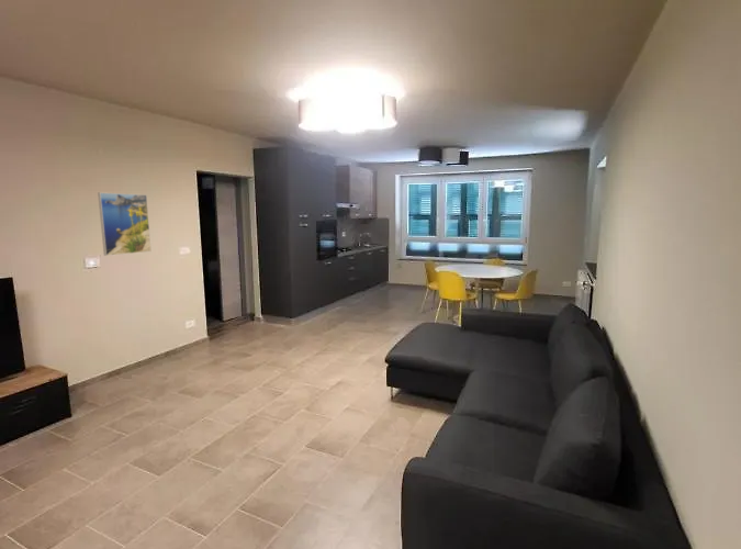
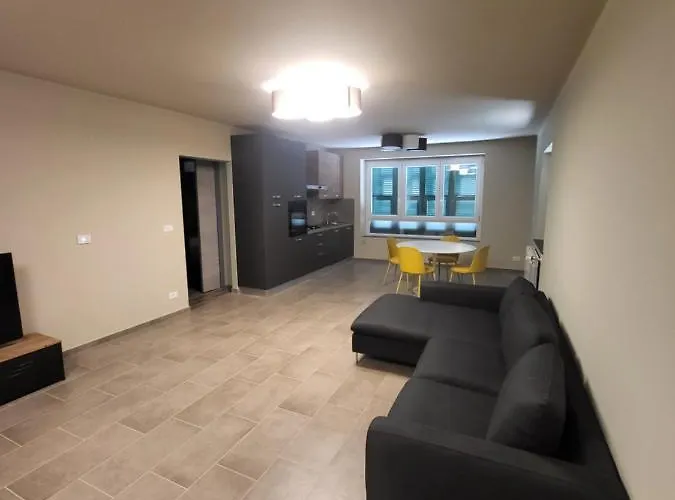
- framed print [97,192,153,257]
